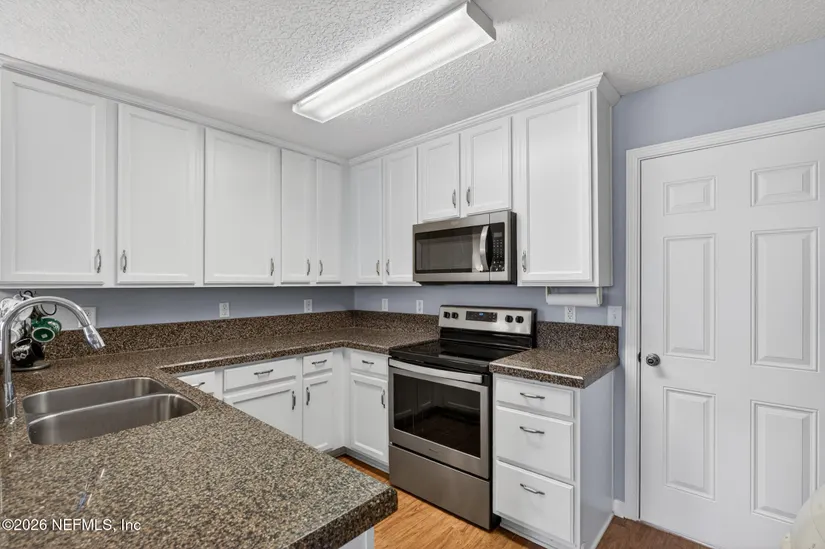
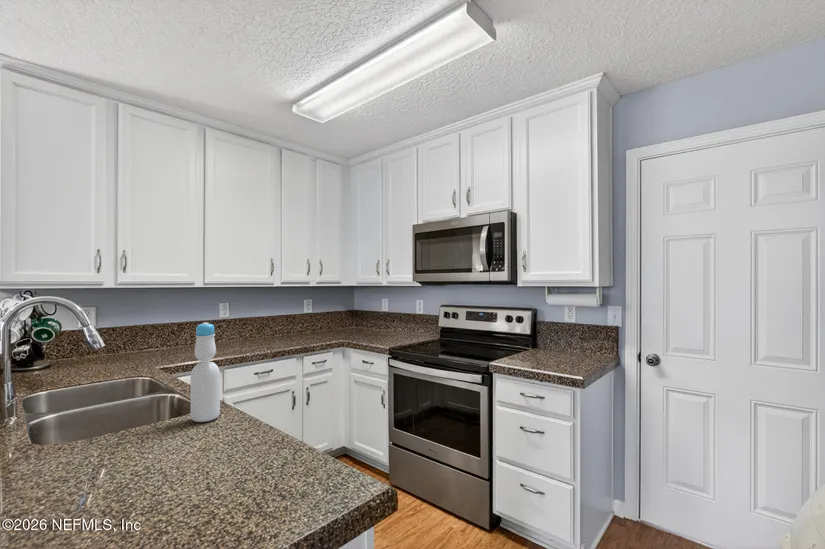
+ bottle [190,322,221,423]
